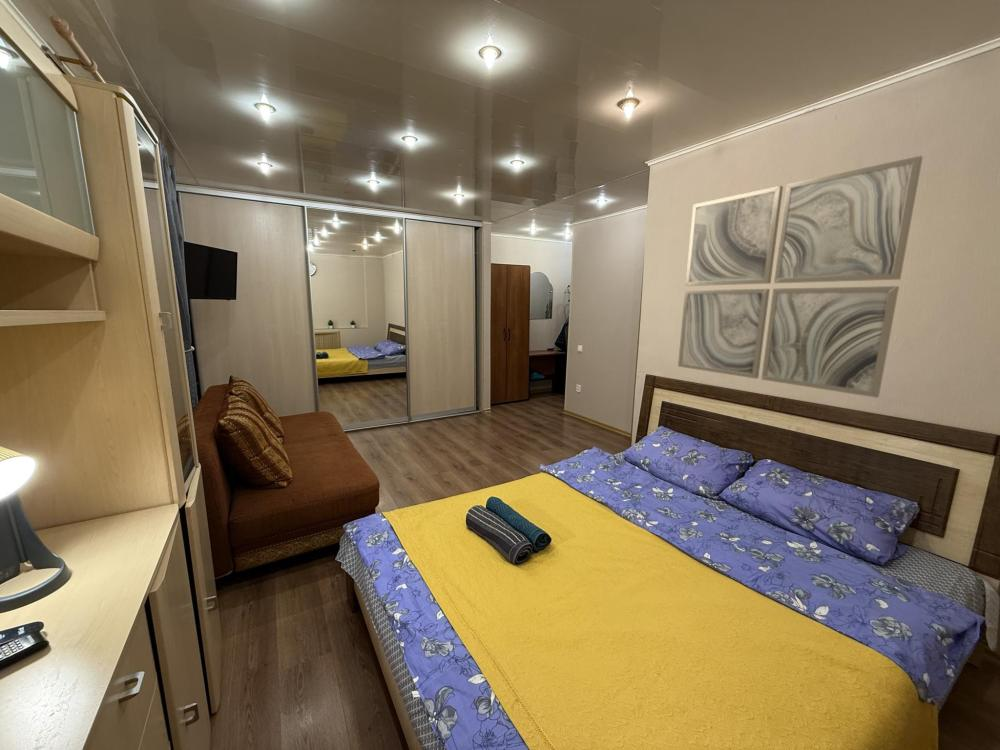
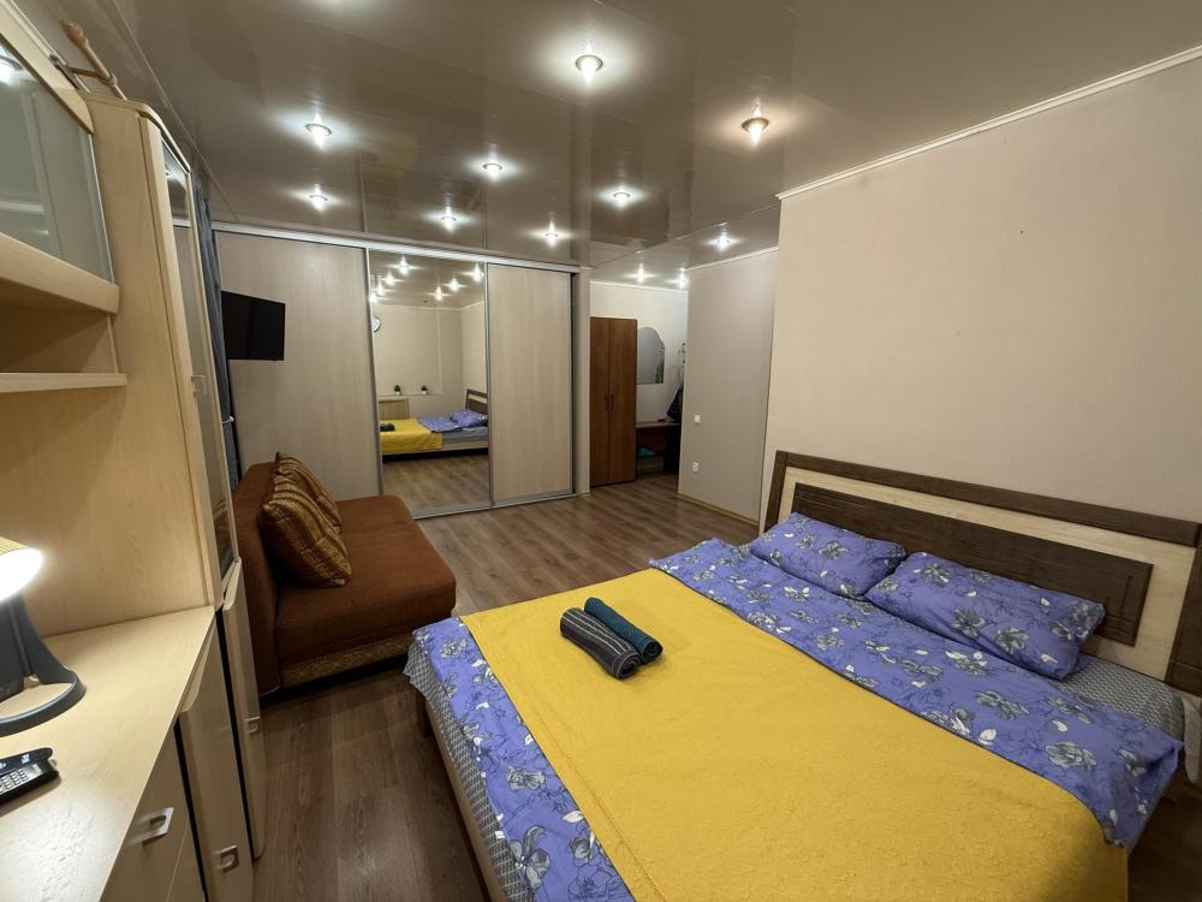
- wall art [677,155,924,399]
